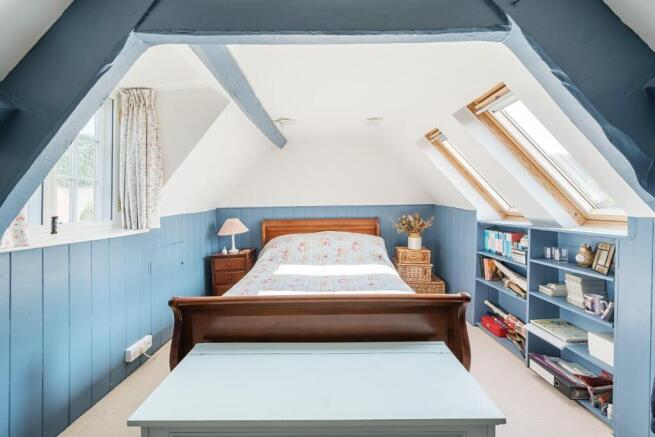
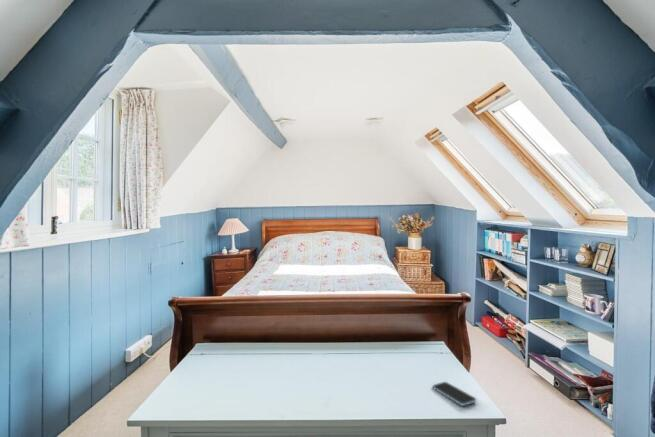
+ smartphone [431,381,477,407]
